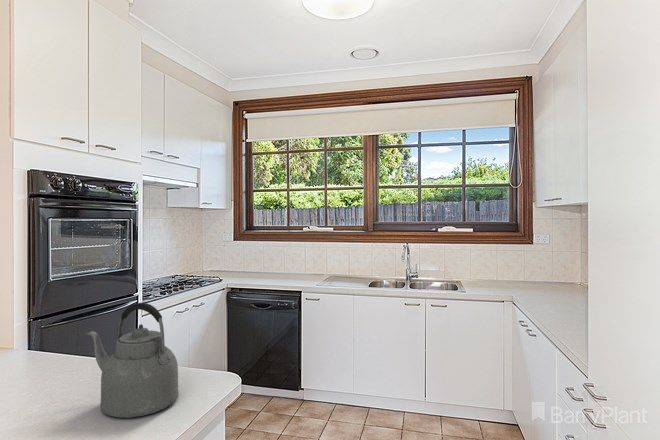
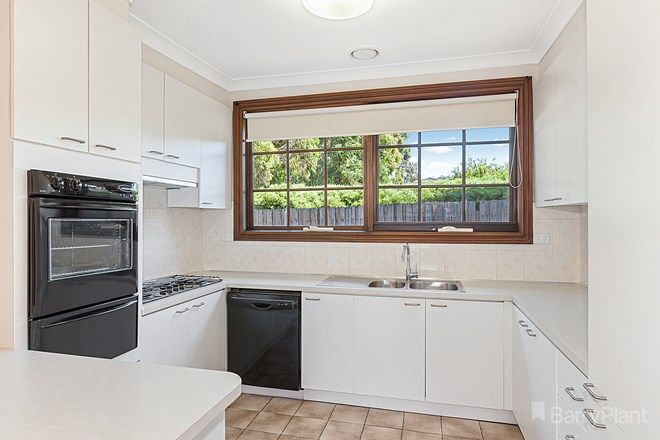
- kettle [85,302,180,419]
